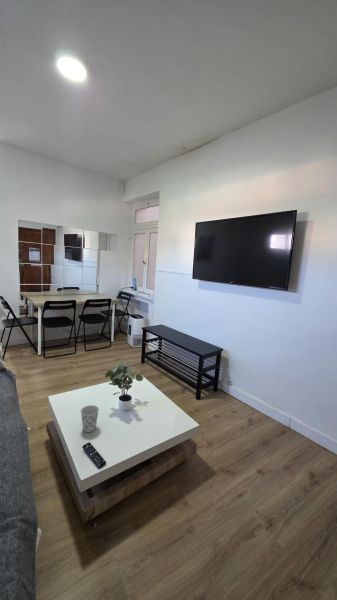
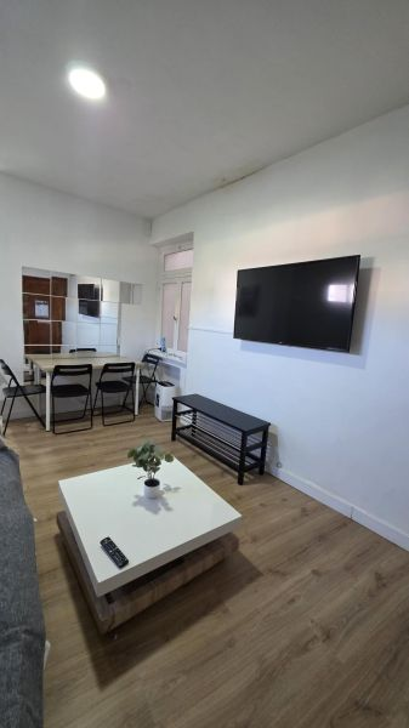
- cup [80,404,100,433]
